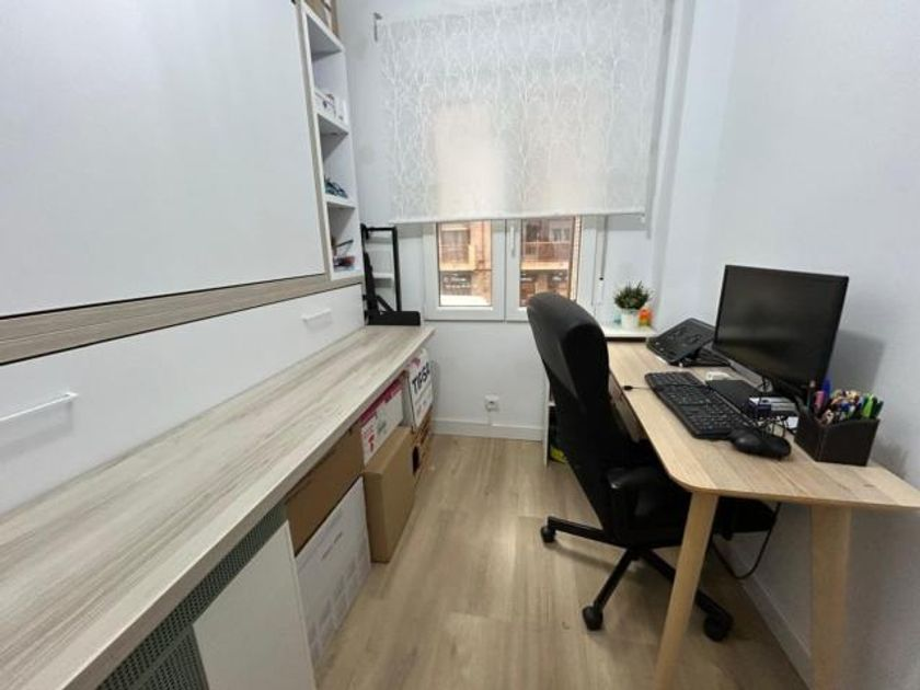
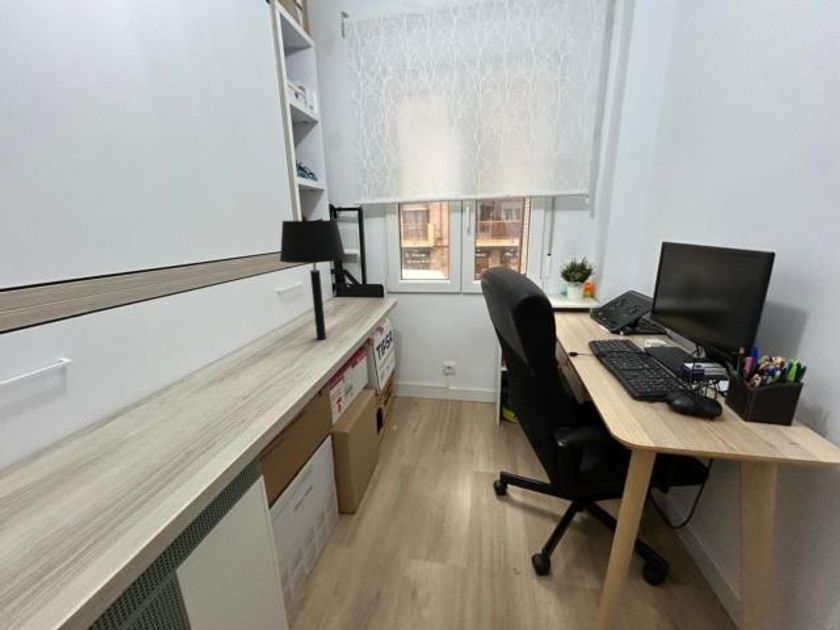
+ table lamp [279,219,347,341]
